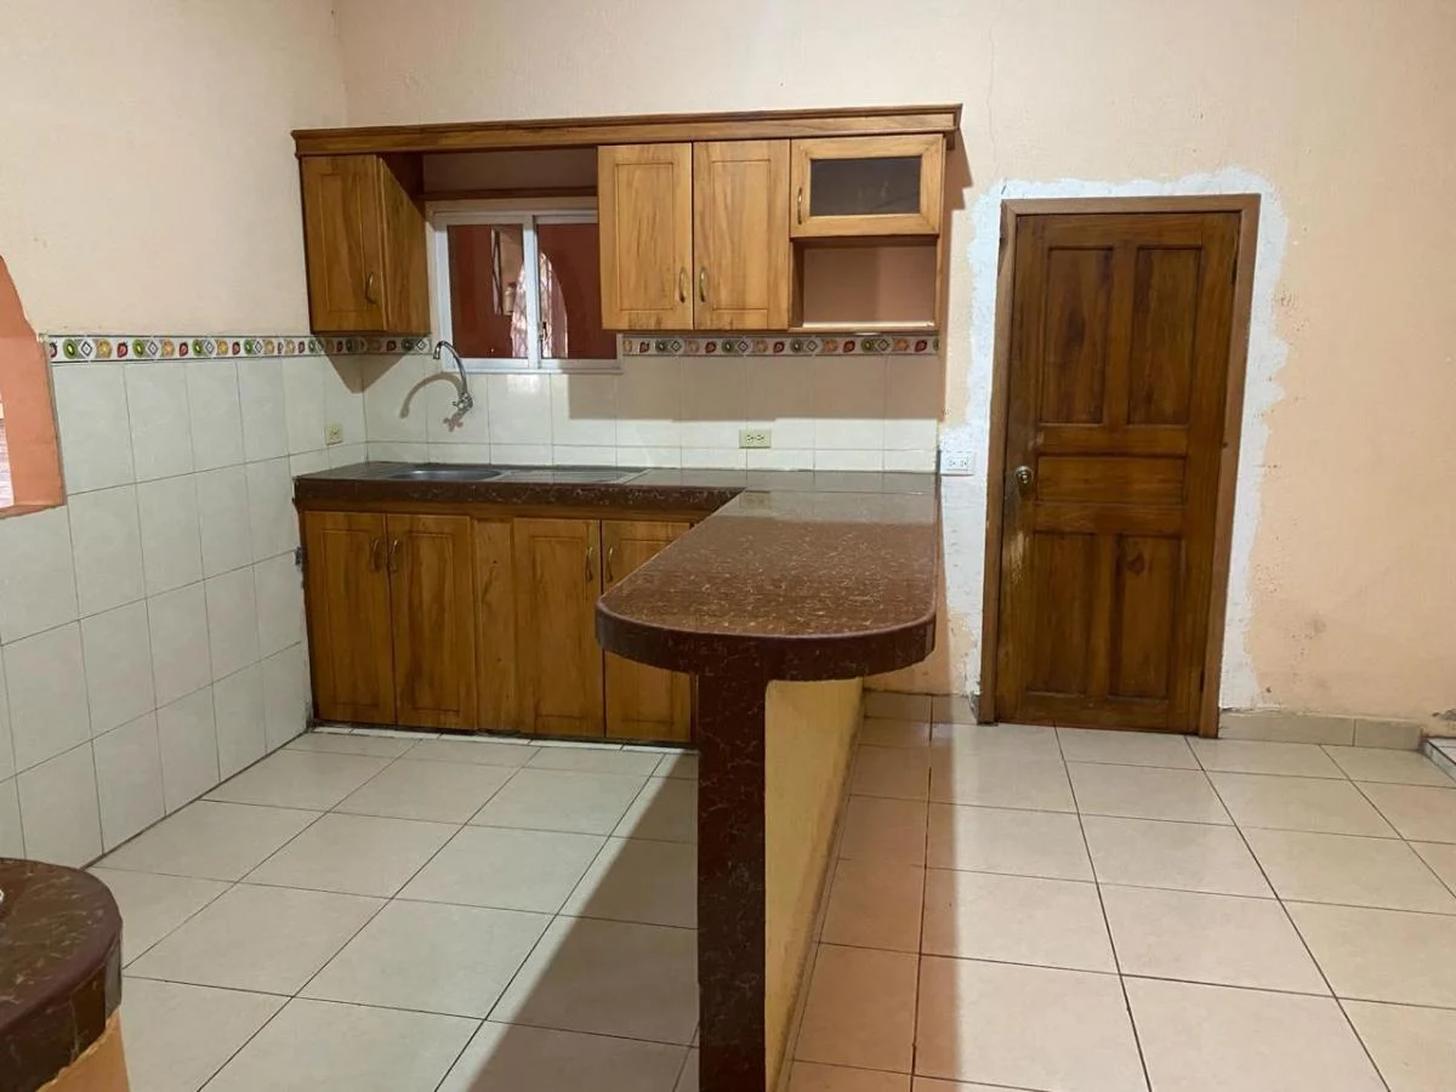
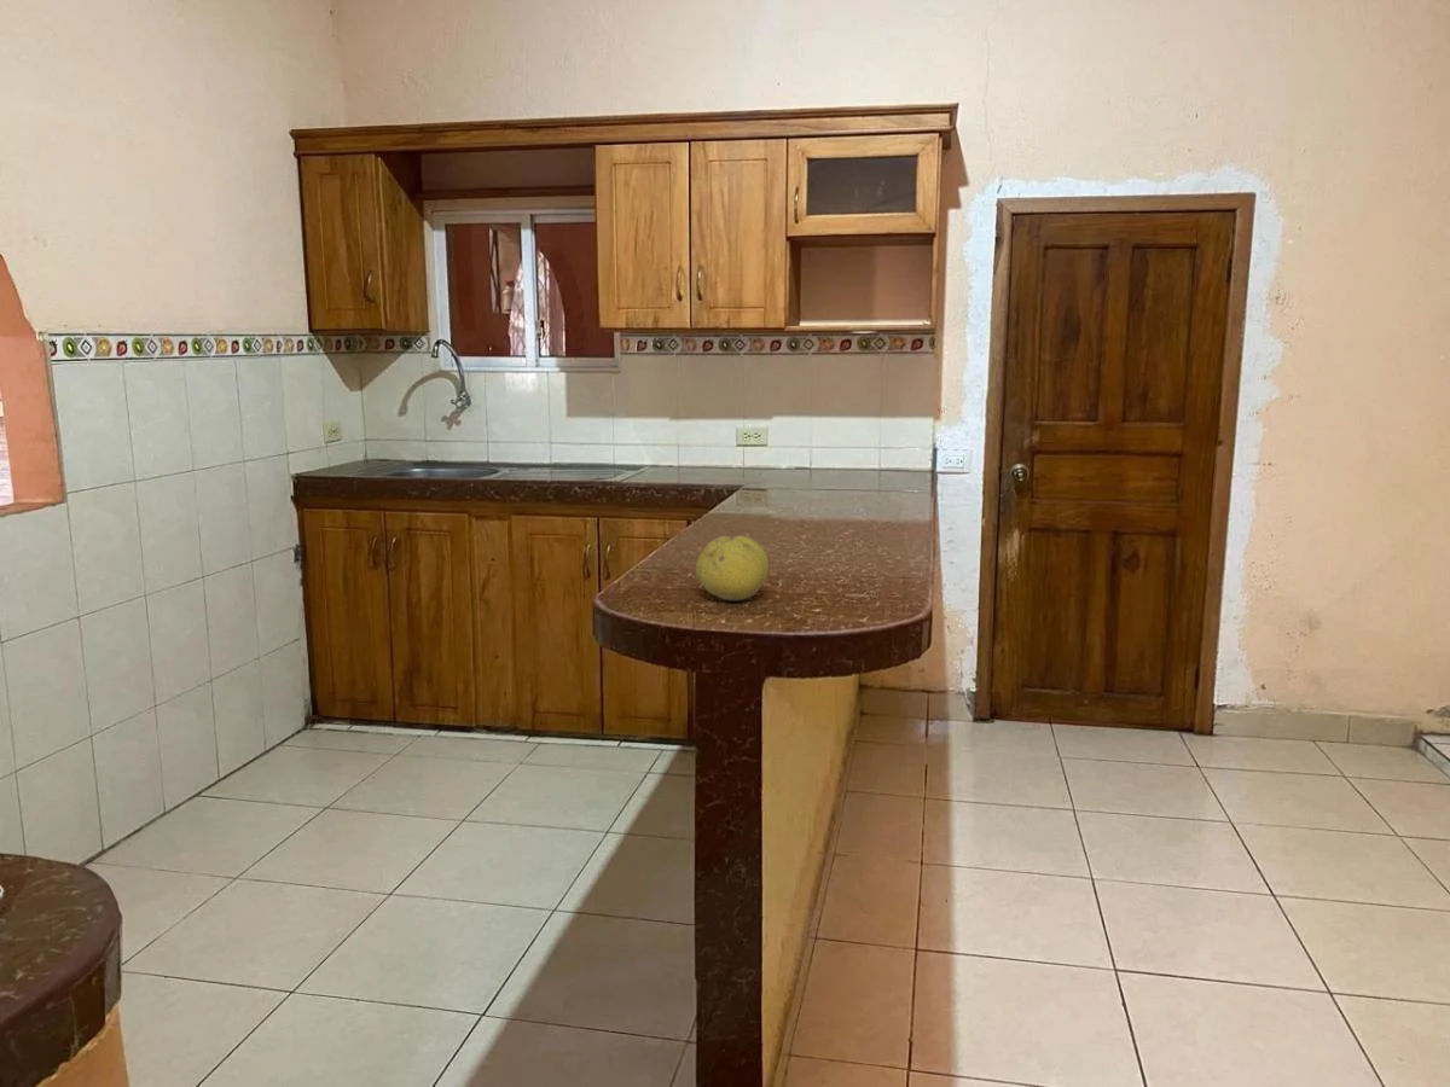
+ fruit [695,535,770,601]
